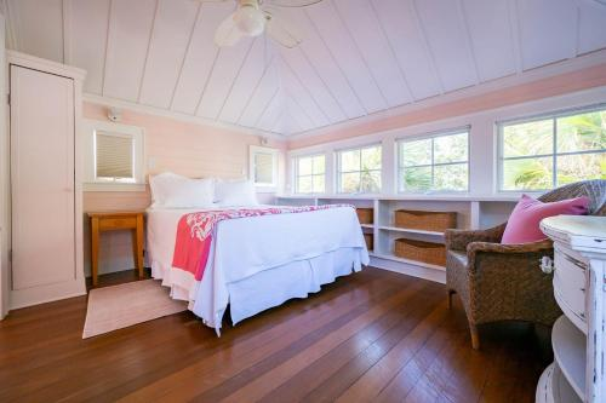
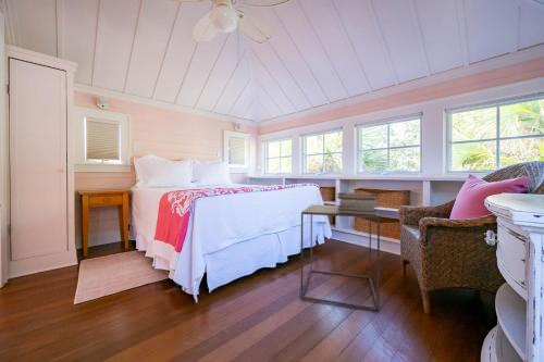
+ book stack [336,191,380,215]
+ side table [300,203,381,312]
